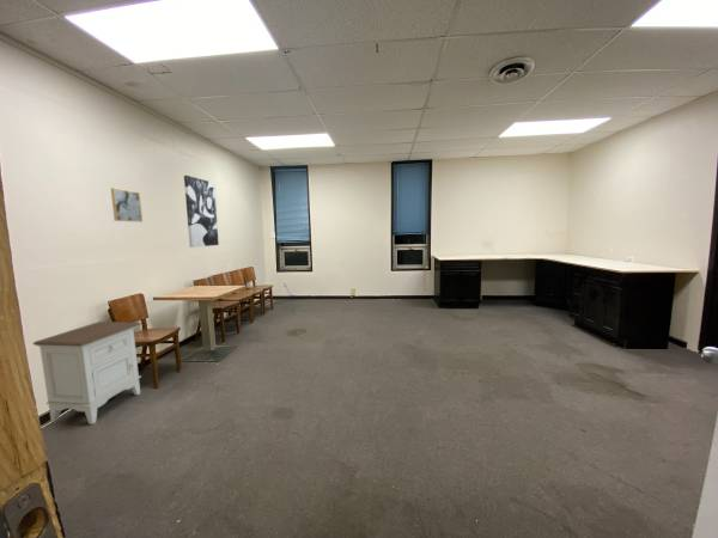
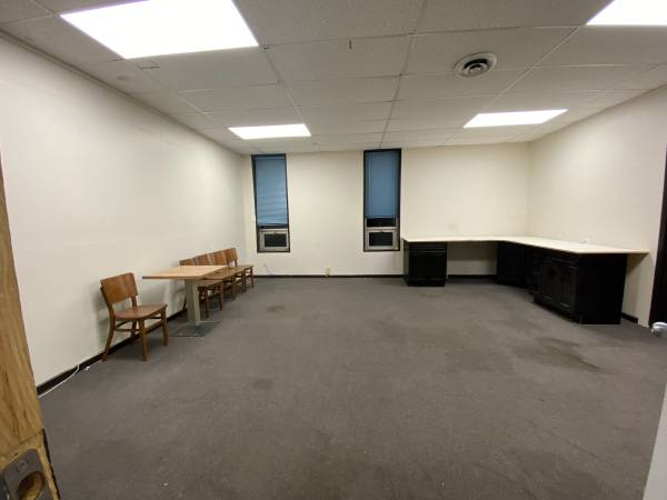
- nightstand [32,320,142,426]
- wall art [183,175,220,249]
- wall art [110,187,144,224]
